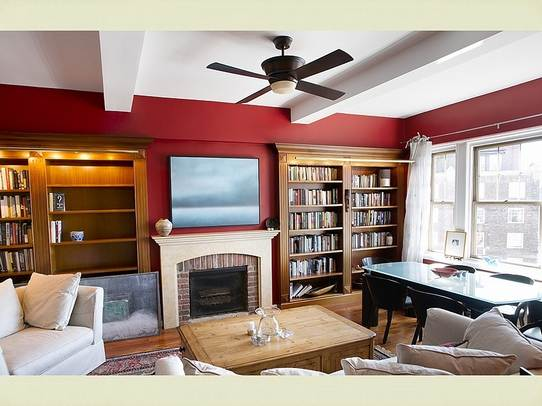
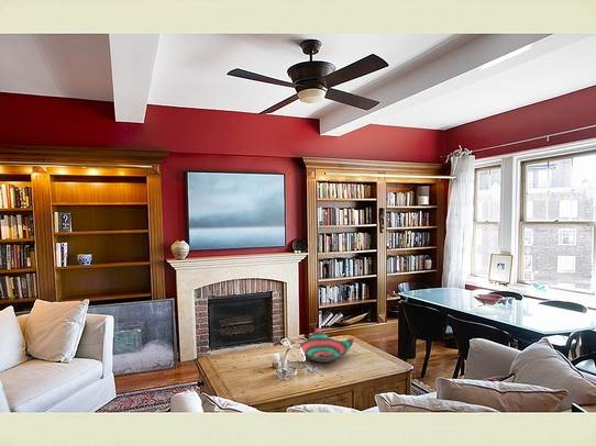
+ decorative bowl [289,327,355,364]
